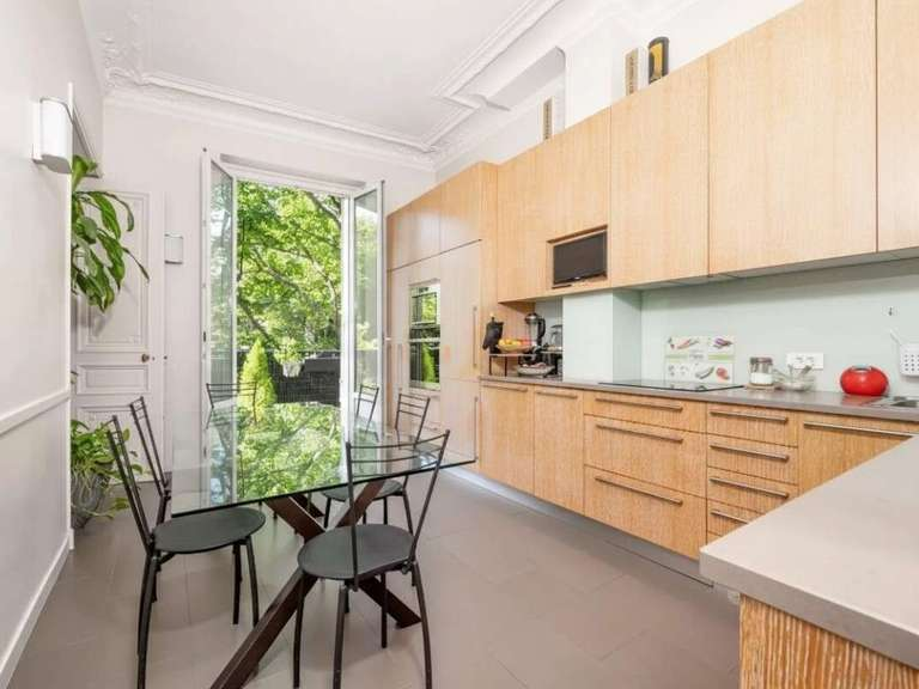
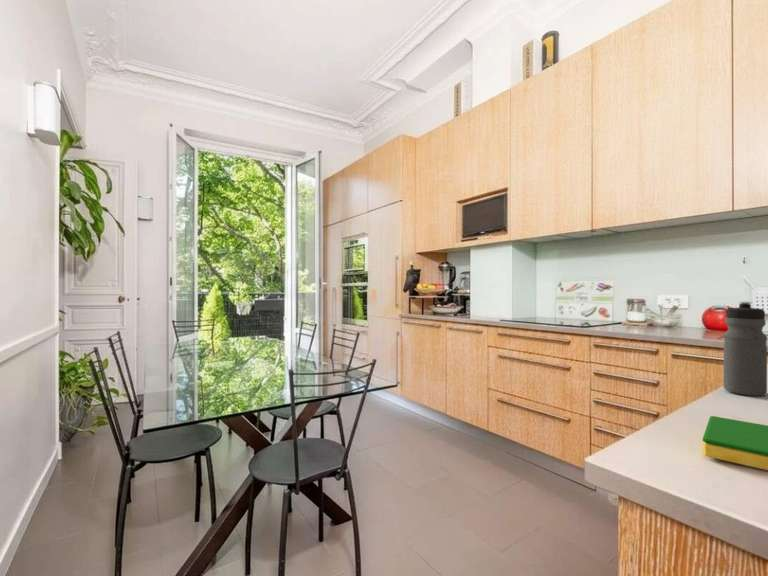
+ dish sponge [702,415,768,471]
+ water bottle [722,301,768,397]
